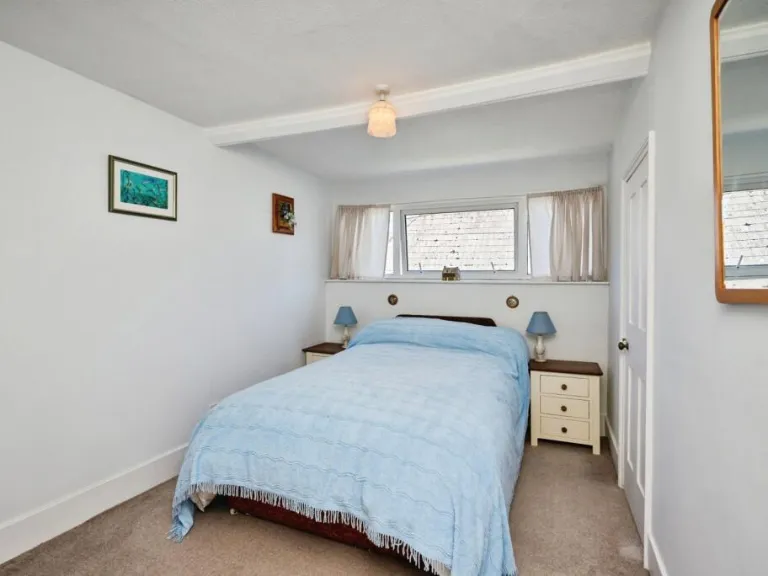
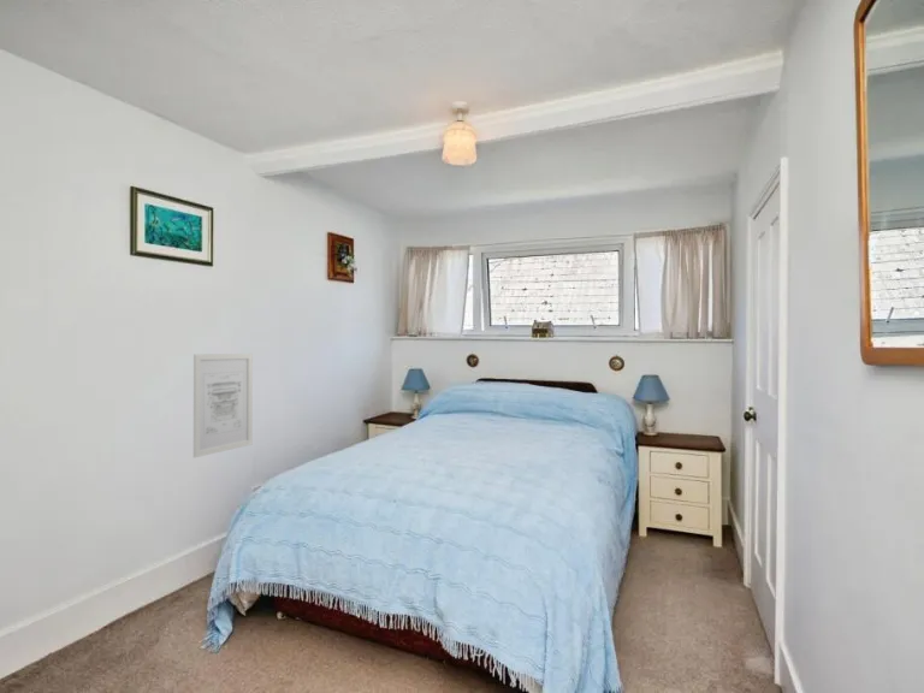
+ wall art [192,353,254,458]
